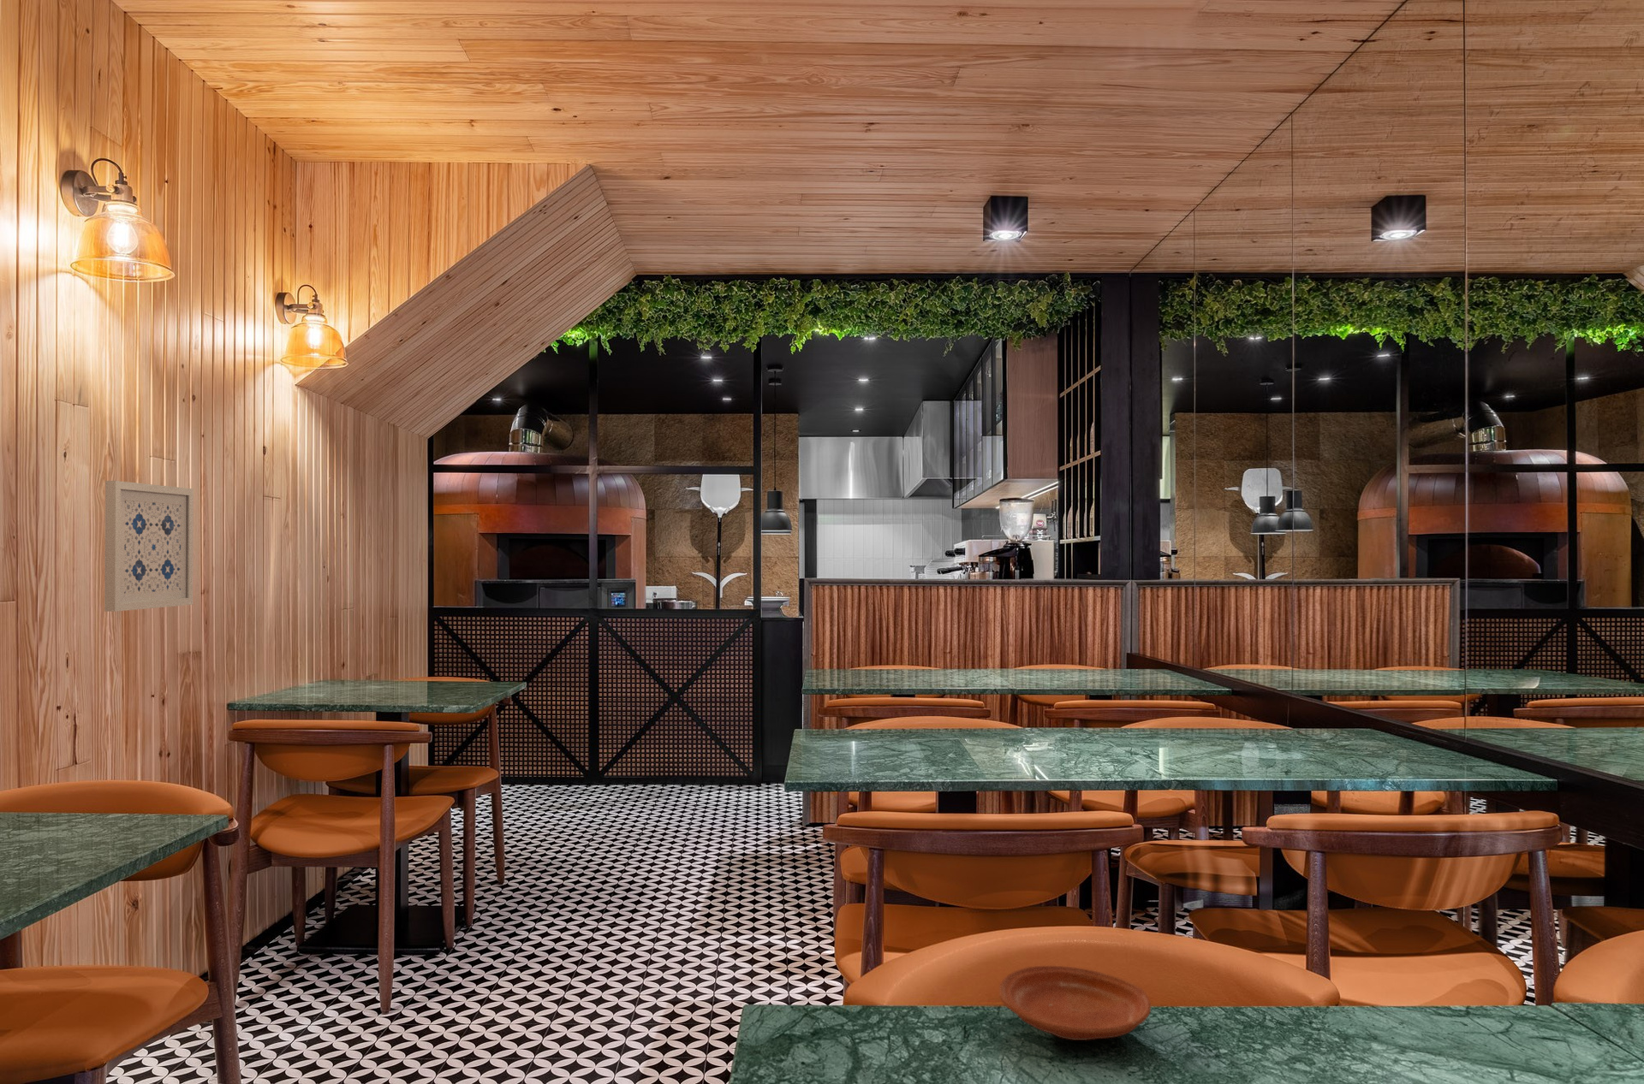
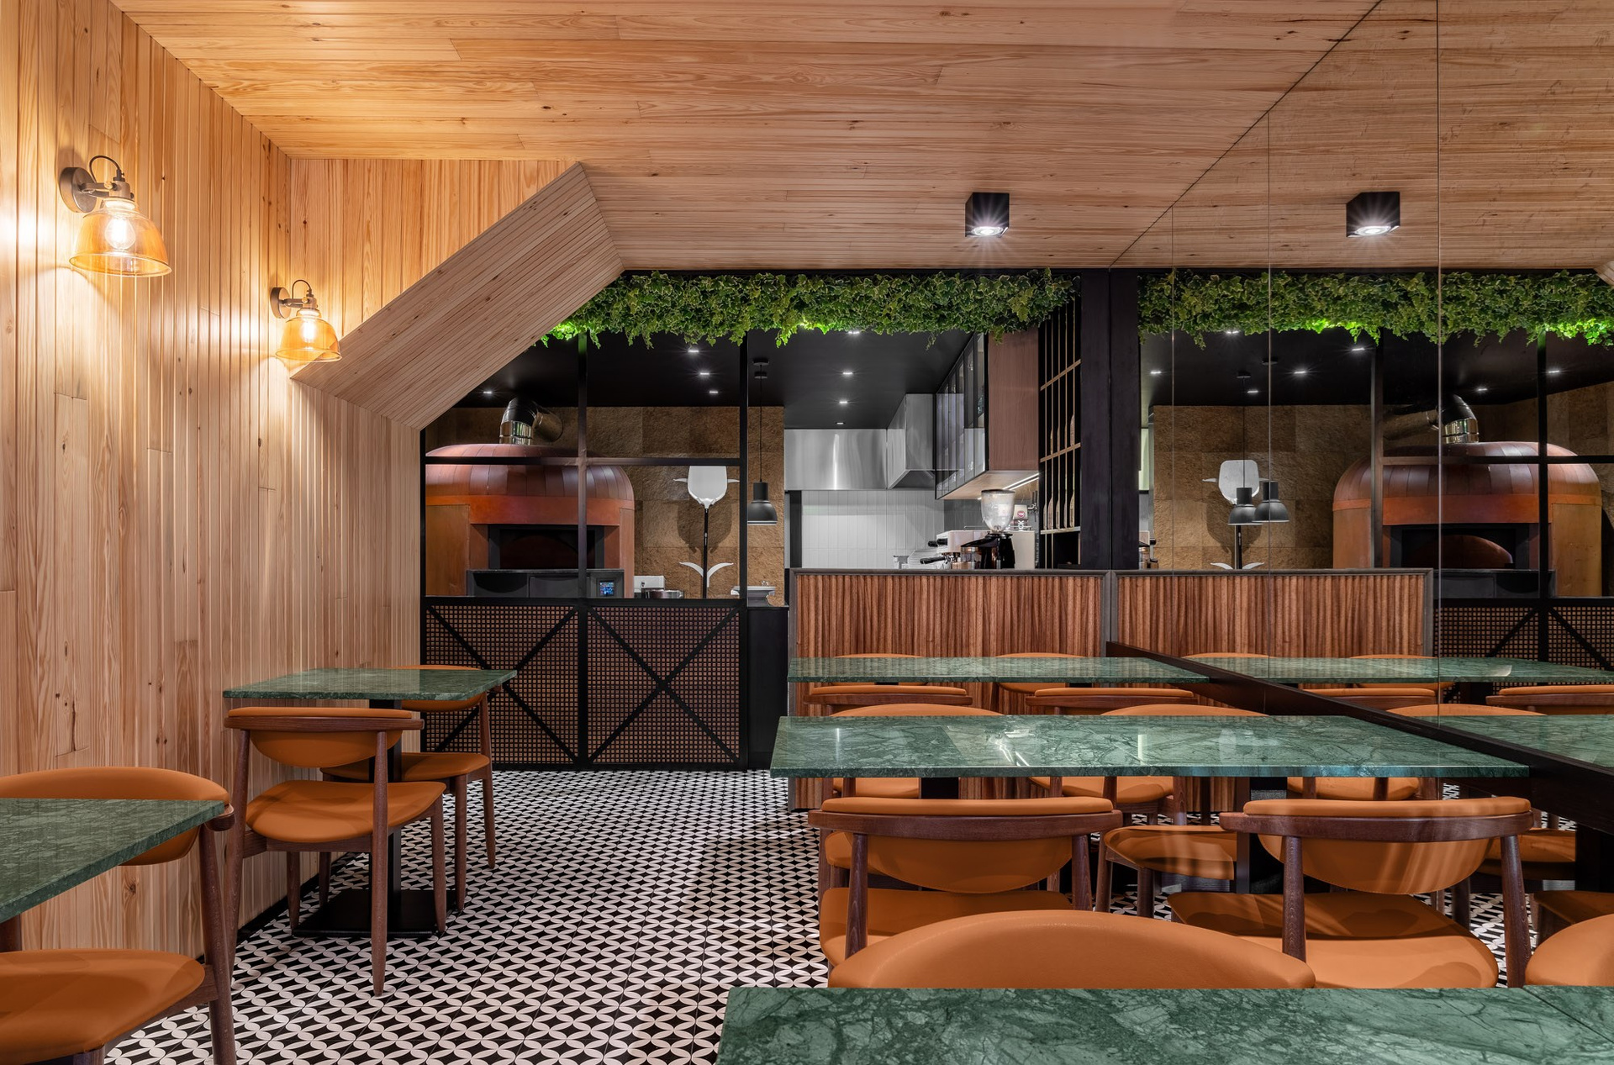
- wall art [104,480,195,612]
- plate [999,965,1151,1042]
